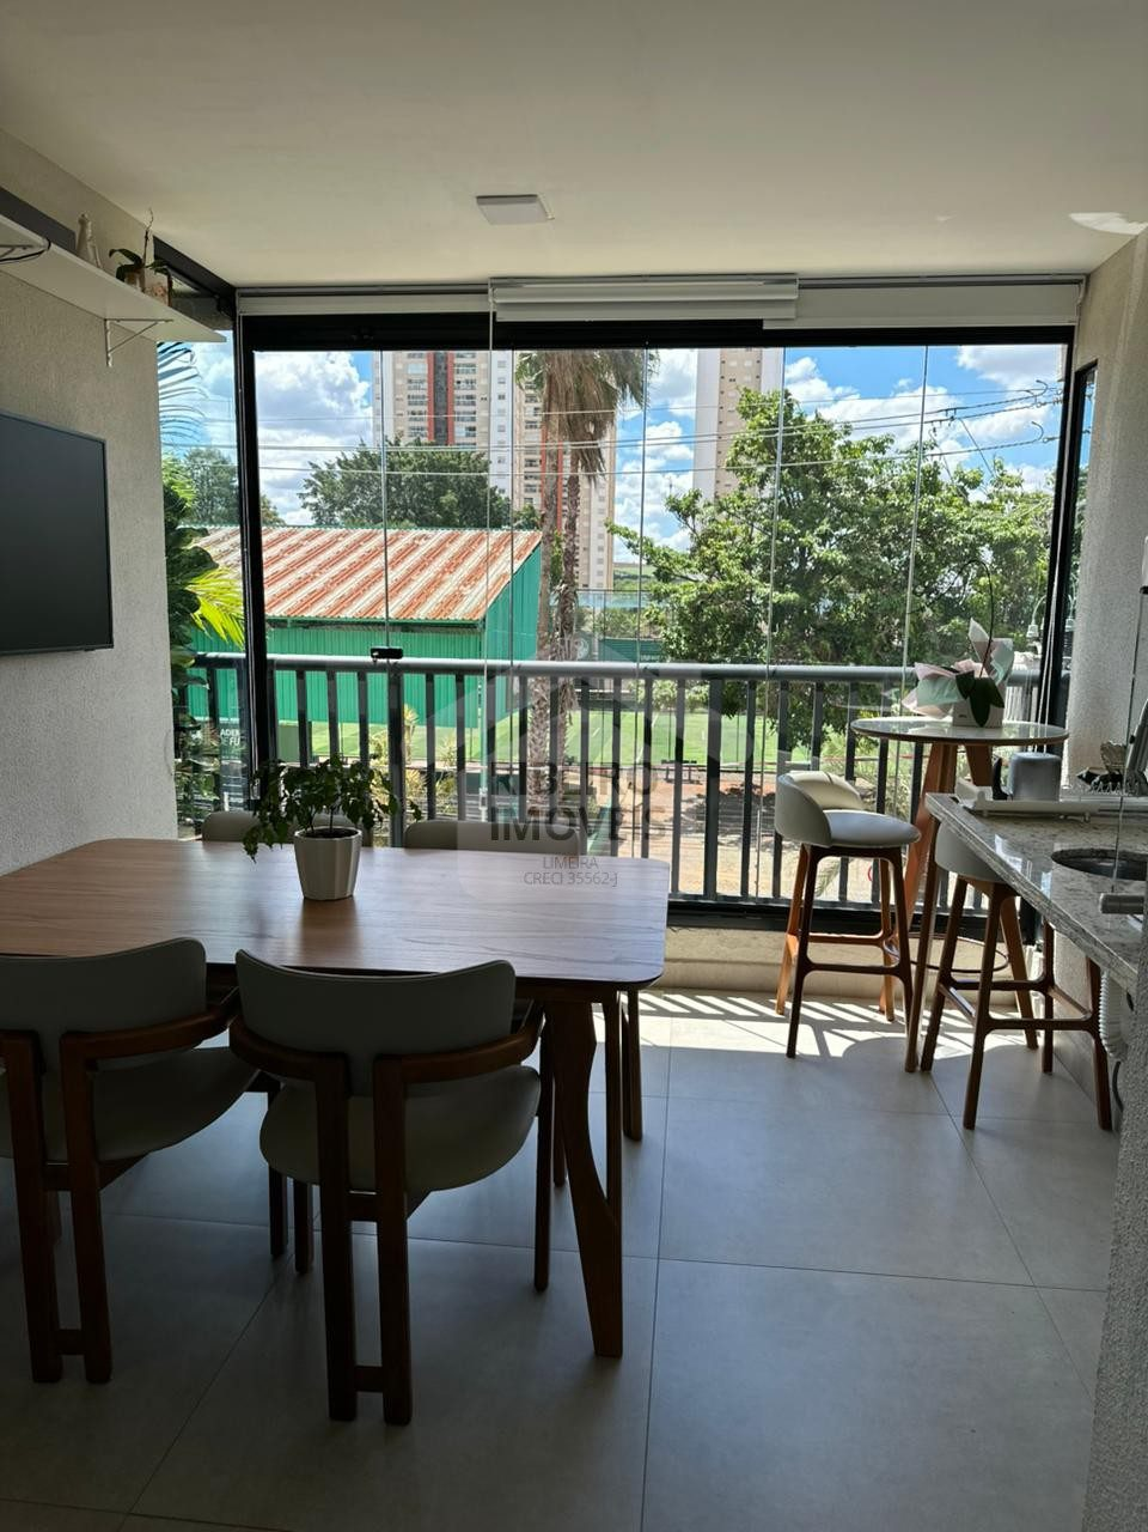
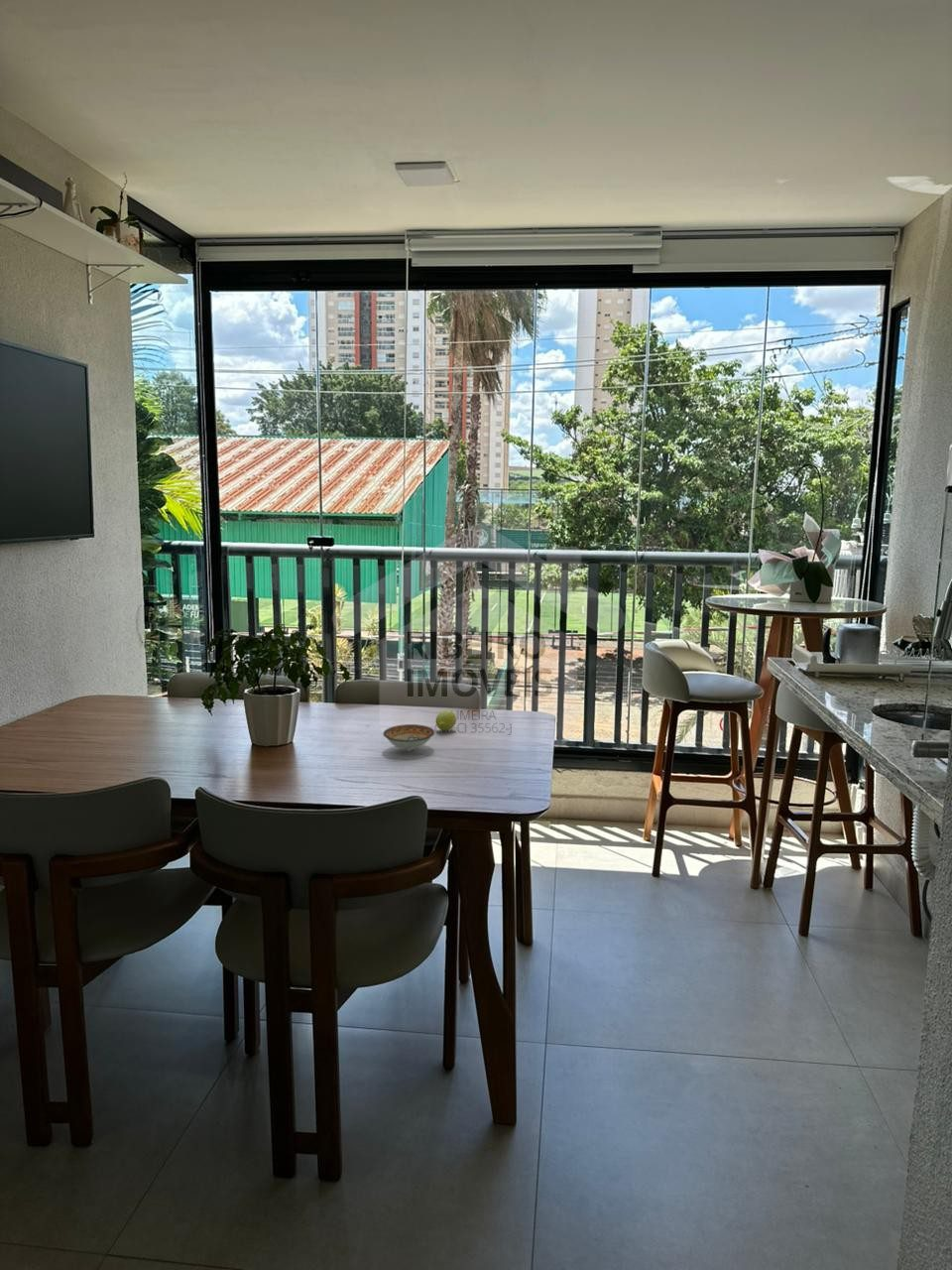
+ fruit [435,709,457,731]
+ bowl [382,723,435,751]
